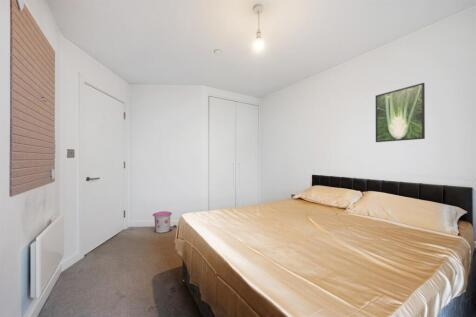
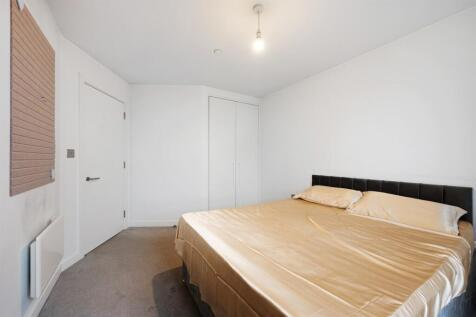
- trash can [152,210,174,234]
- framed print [375,82,426,143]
